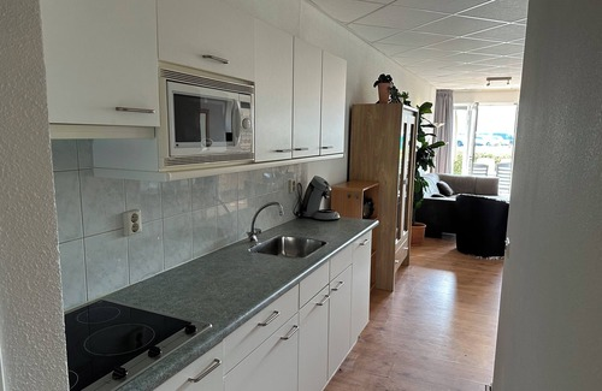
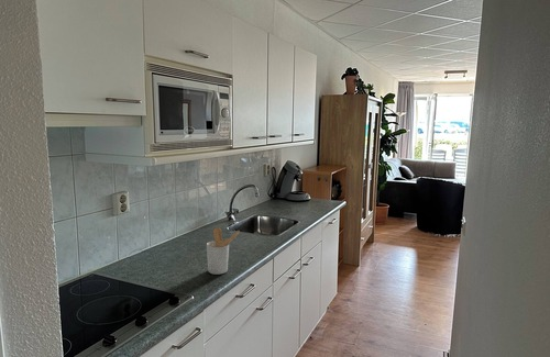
+ utensil holder [206,226,241,276]
